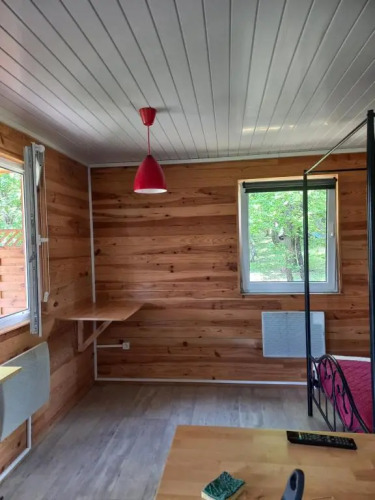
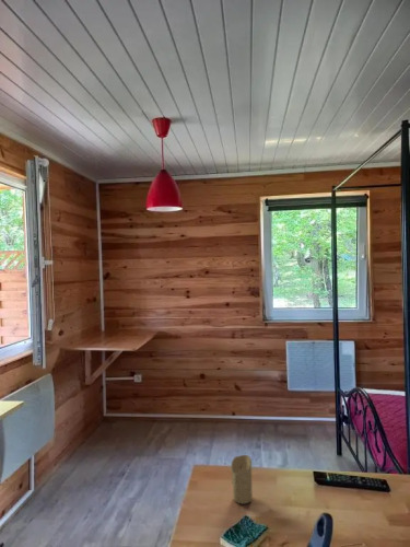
+ candle [230,454,254,505]
